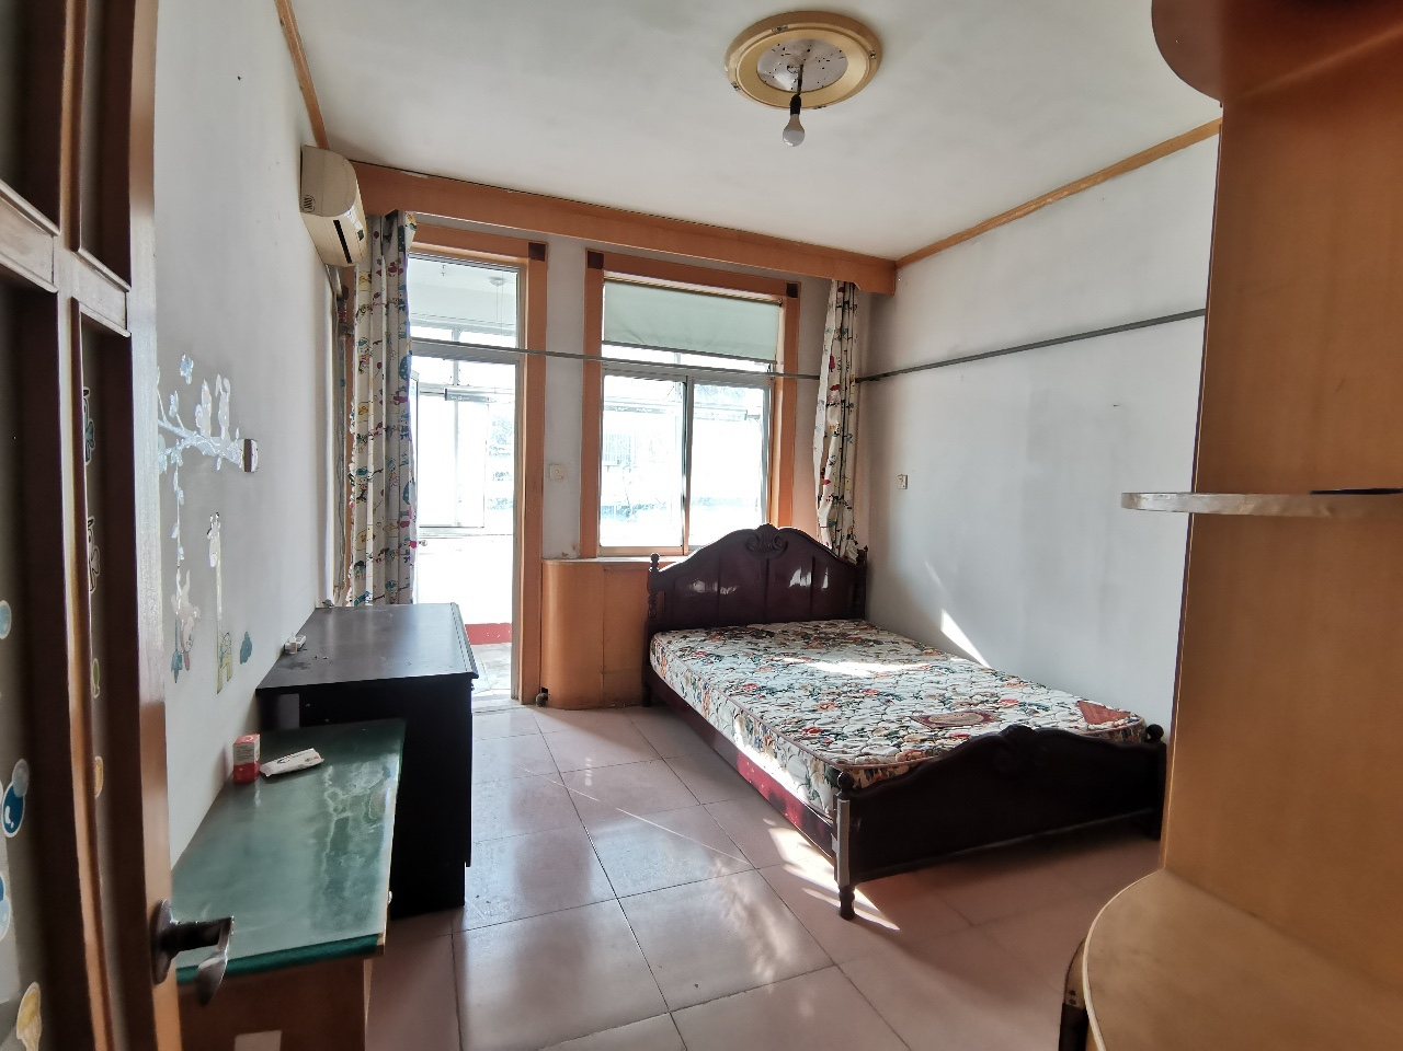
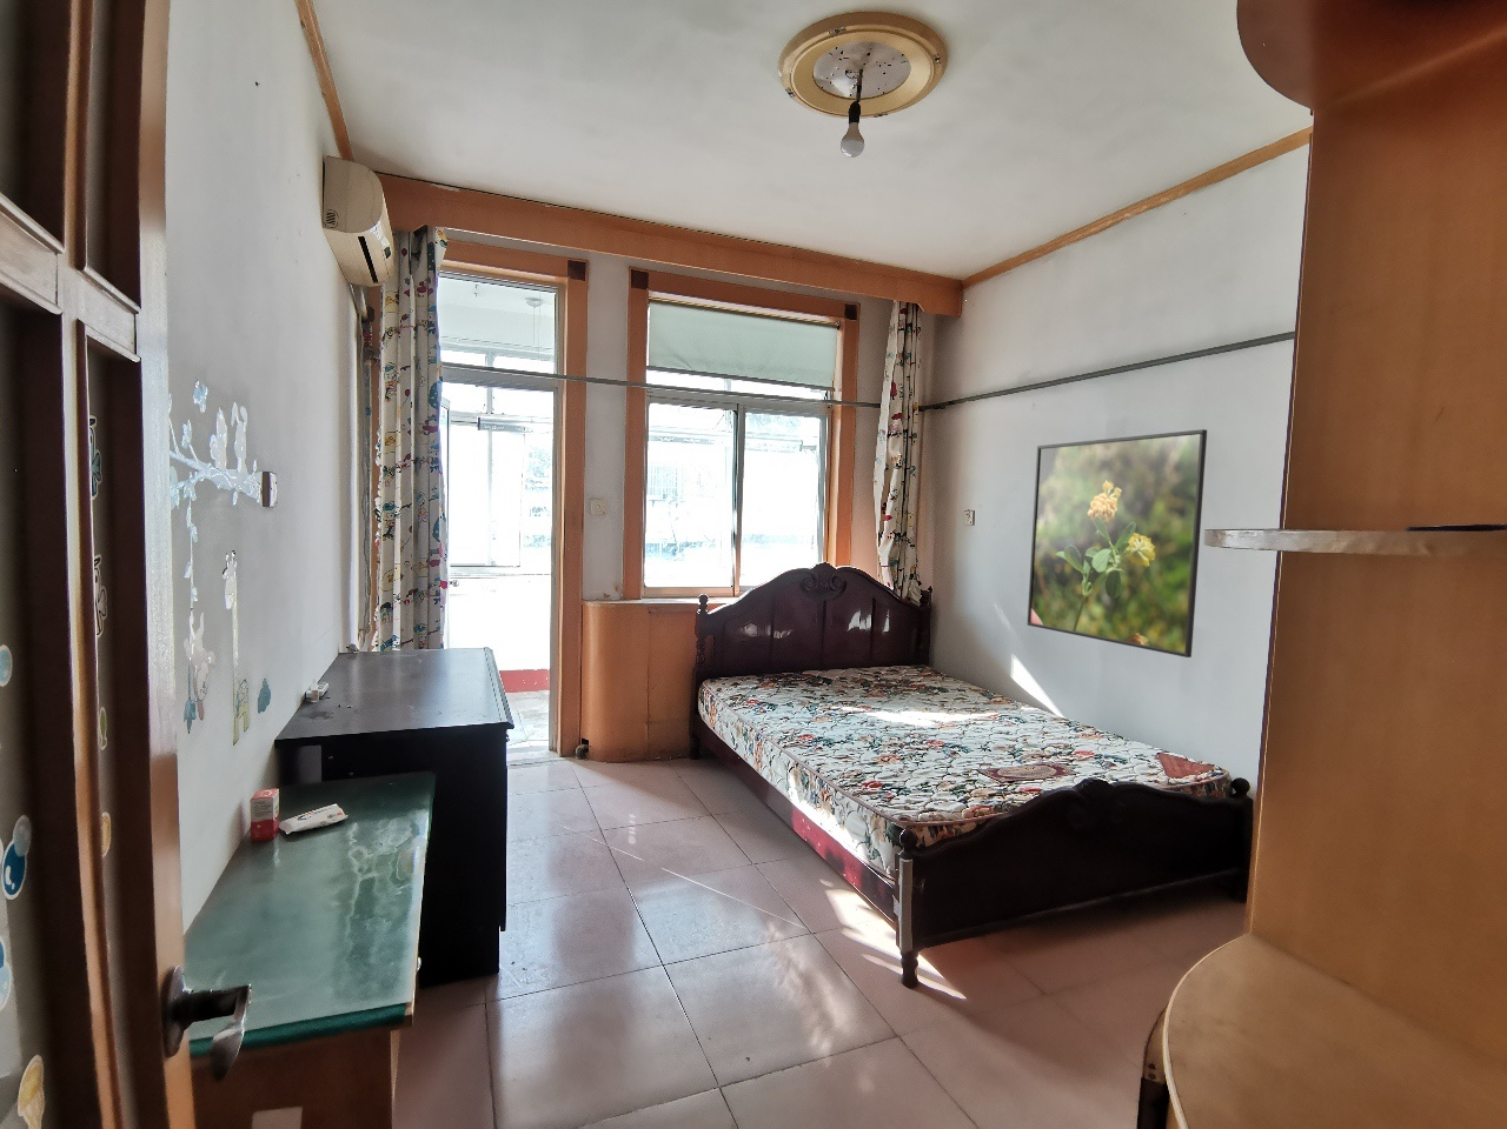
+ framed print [1026,428,1208,658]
